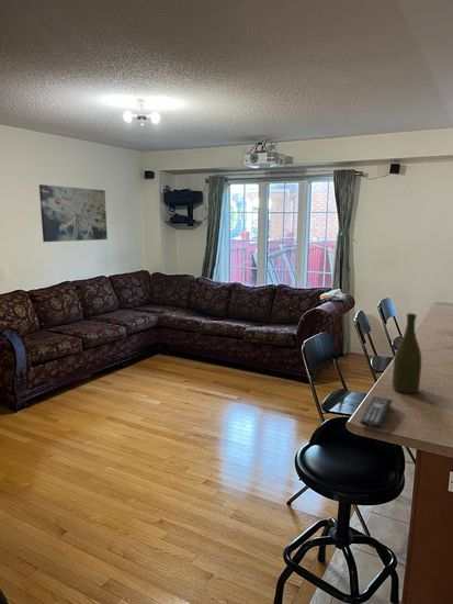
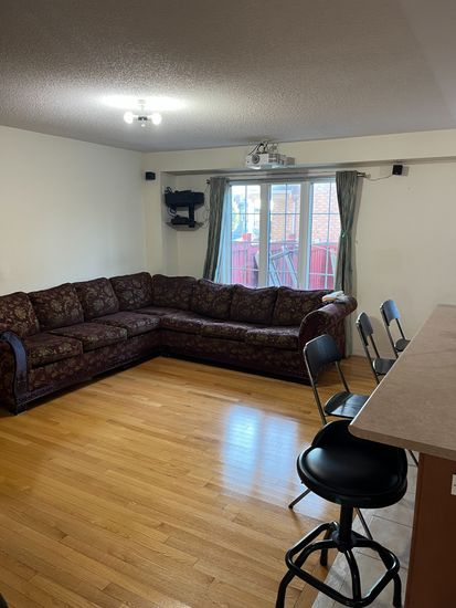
- remote control [359,395,394,429]
- bottle [392,312,422,394]
- wall art [38,183,109,243]
